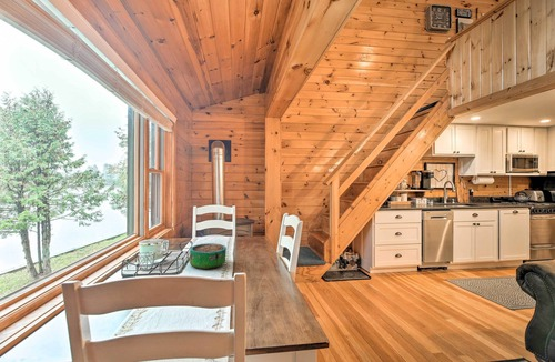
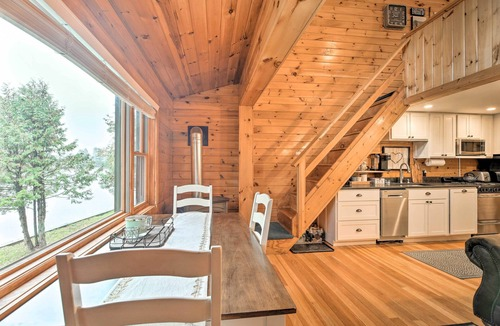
- decorative bowl [189,242,228,270]
